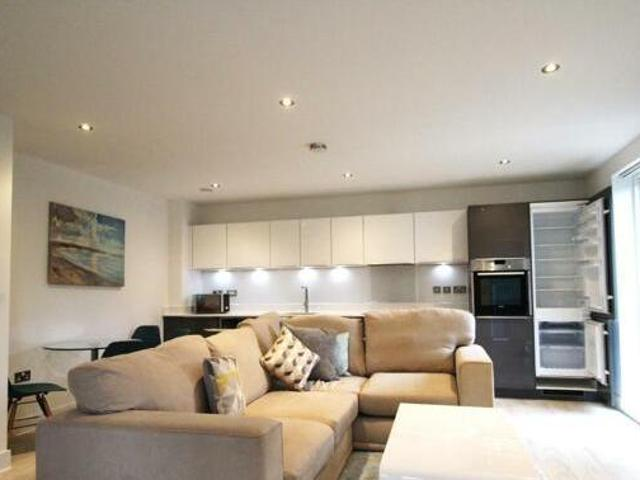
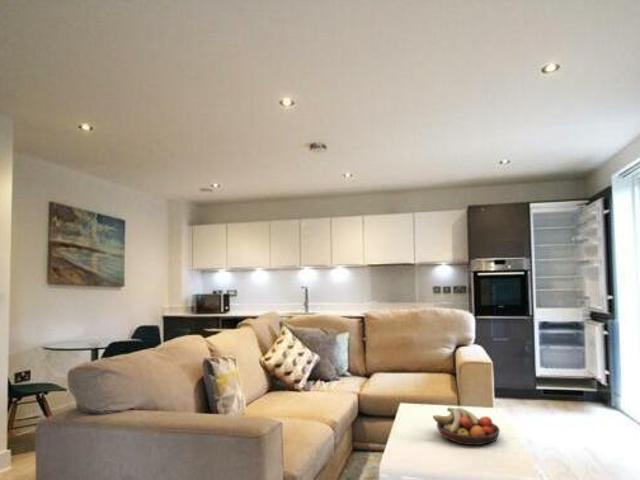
+ fruit bowl [432,406,501,446]
